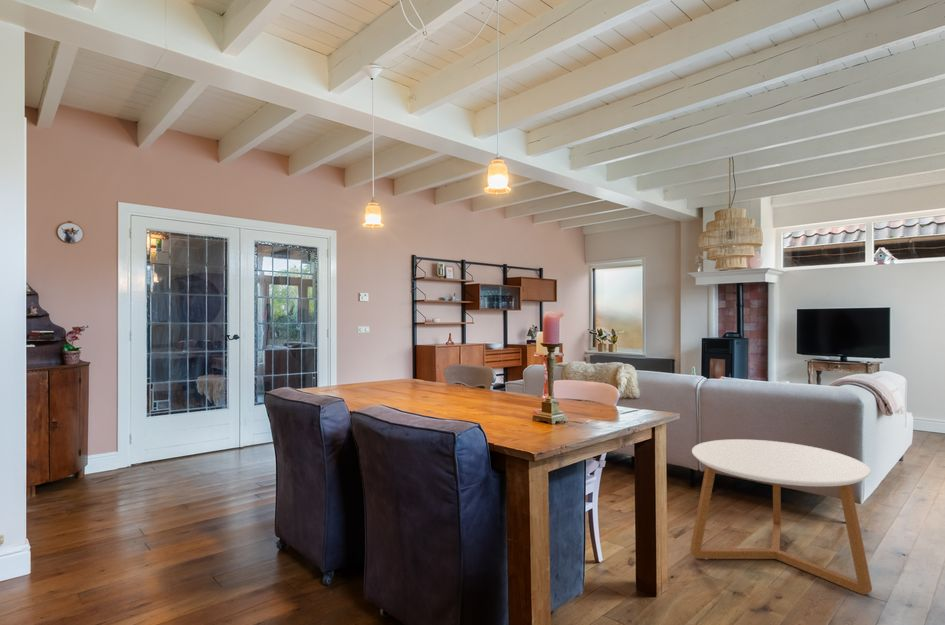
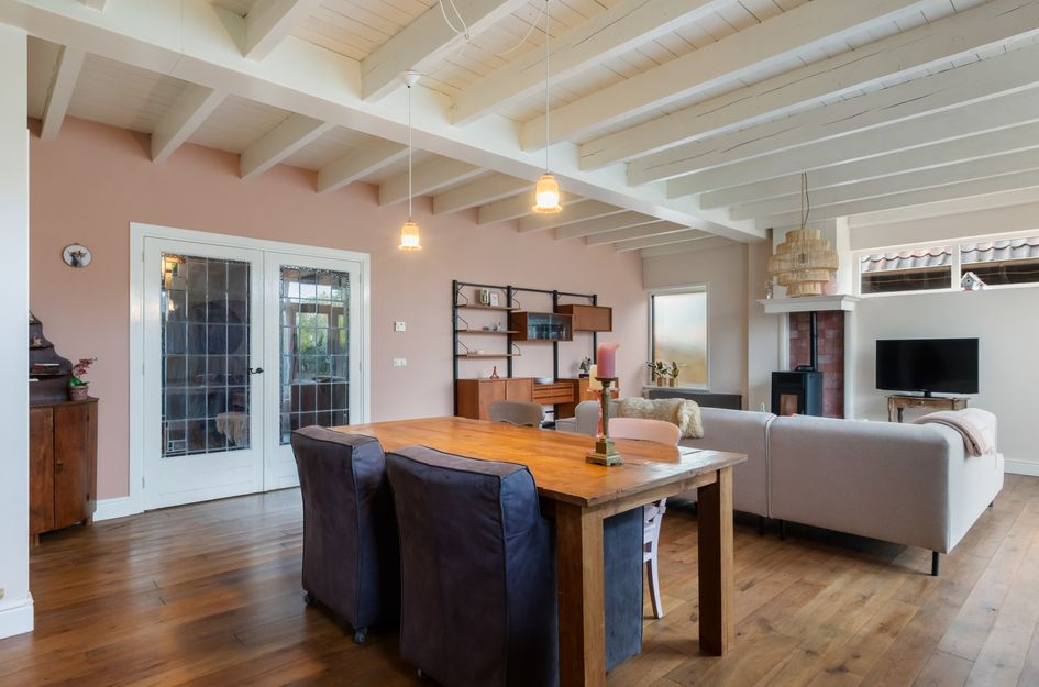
- coffee table [689,438,873,596]
